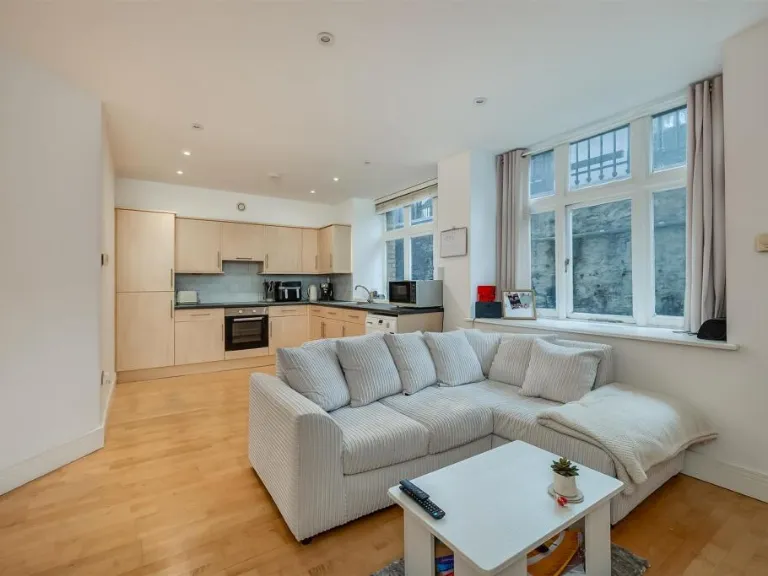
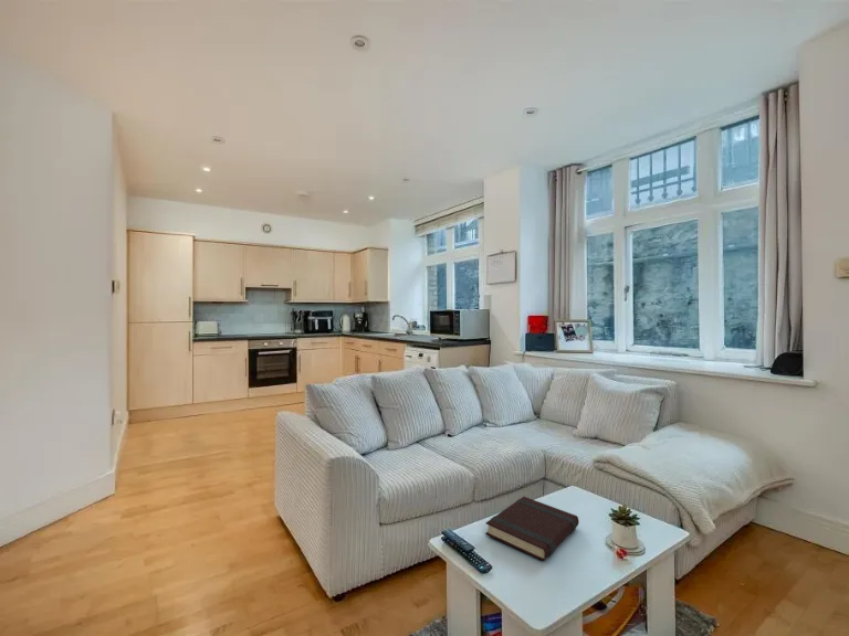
+ book [484,496,580,562]
